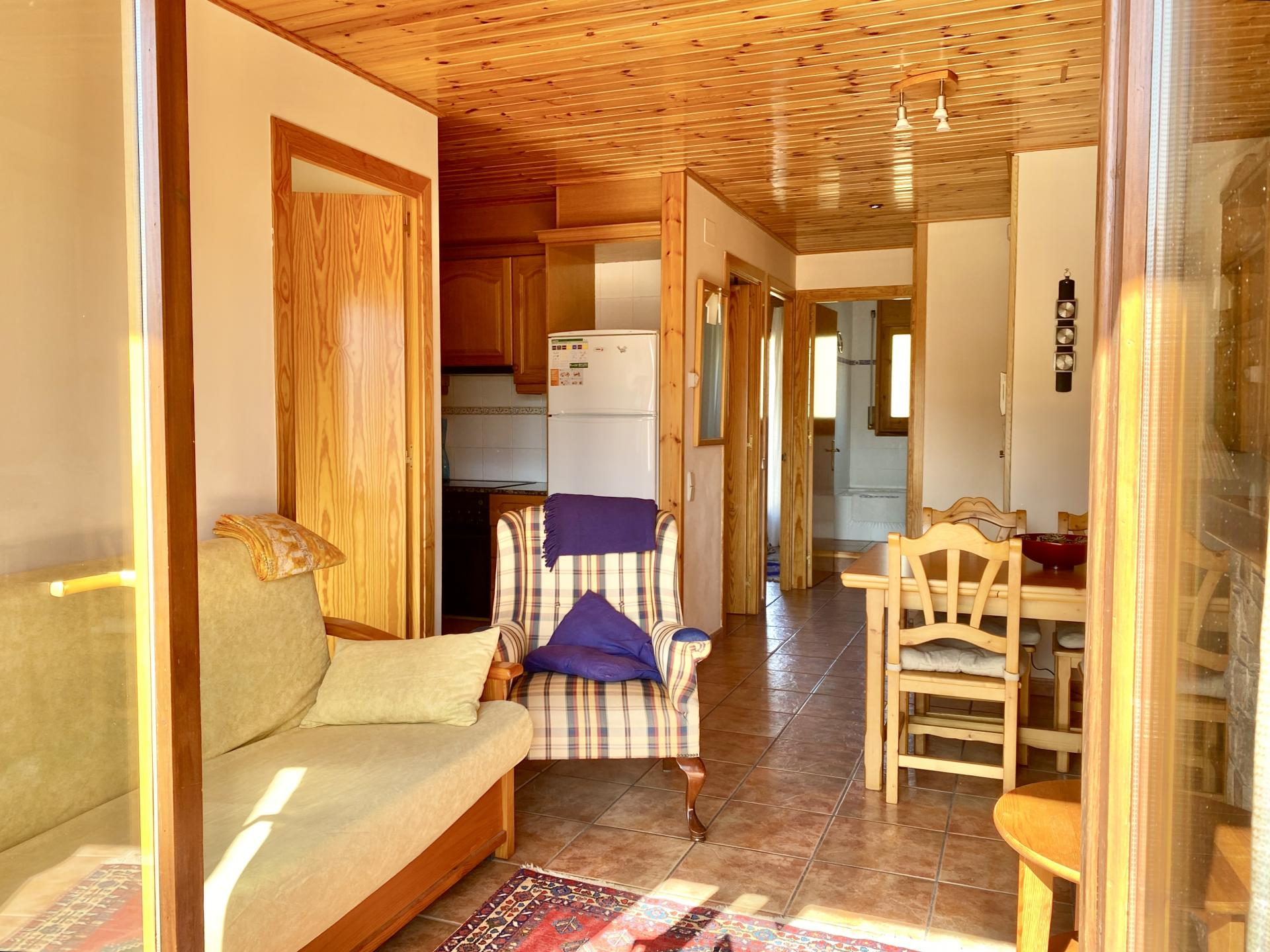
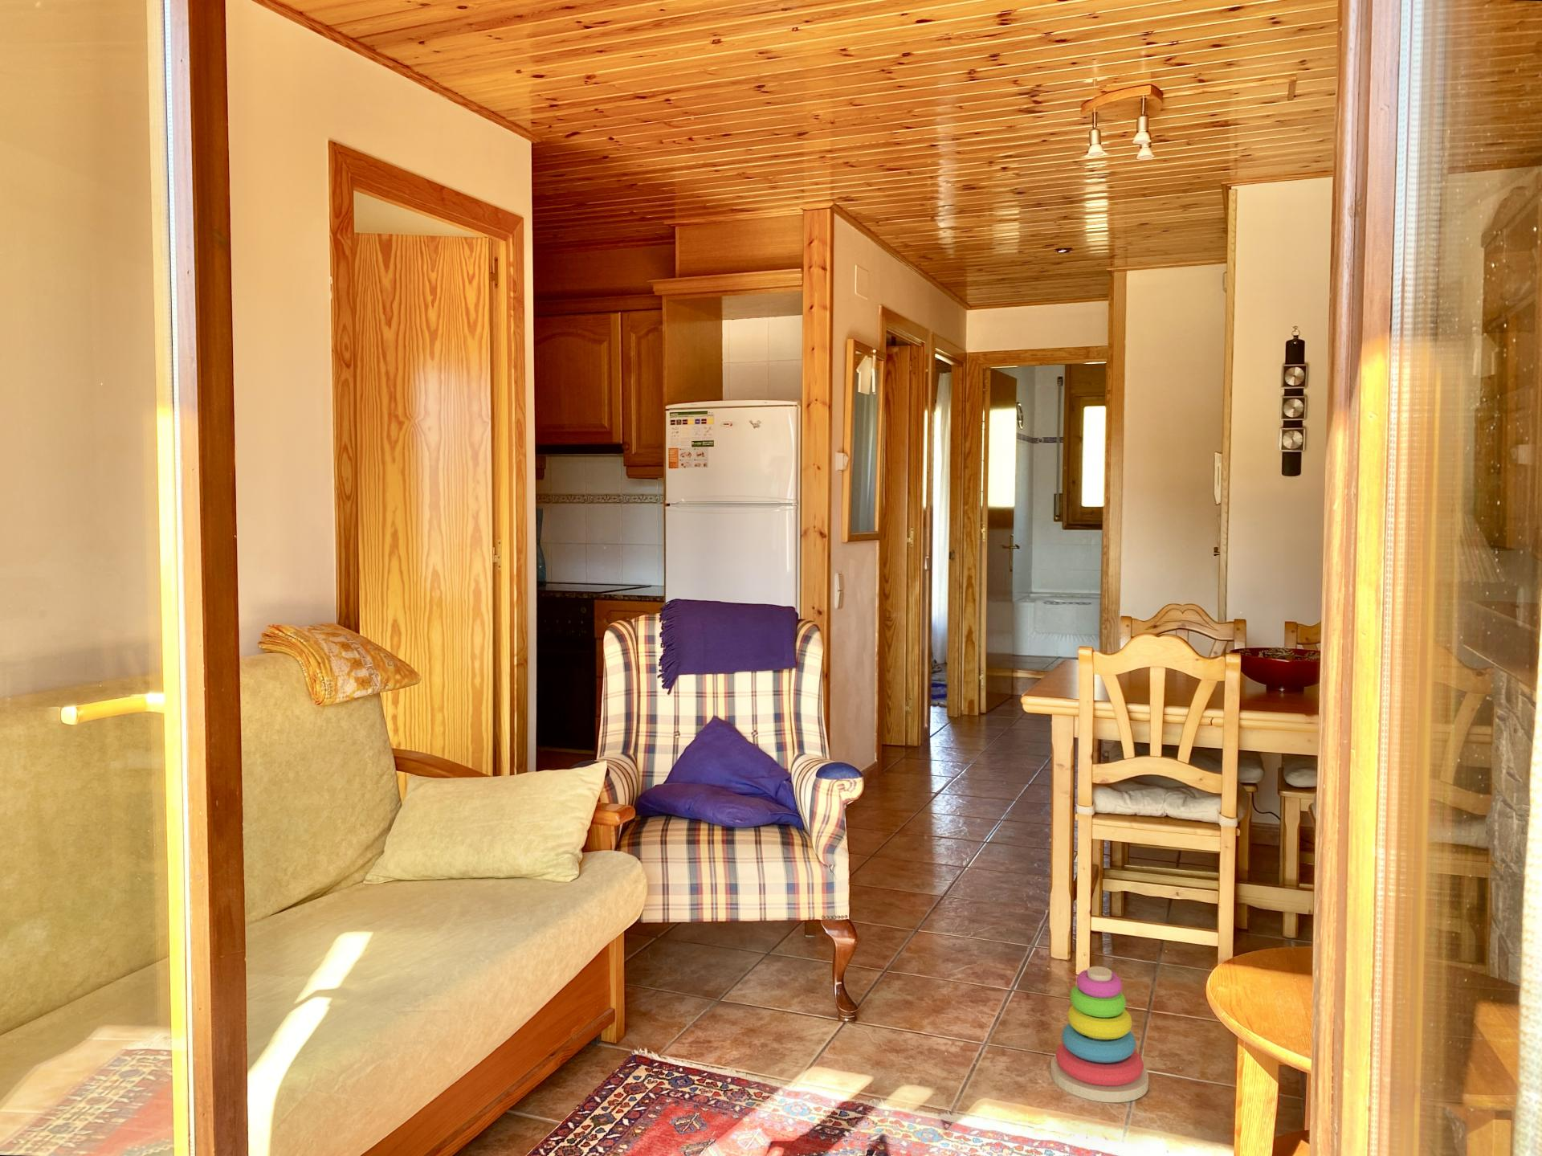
+ stacking toy [1050,965,1150,1103]
